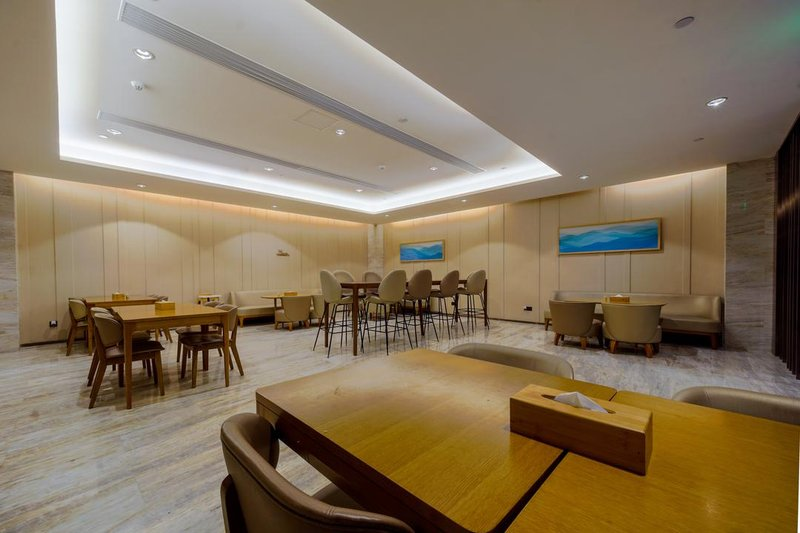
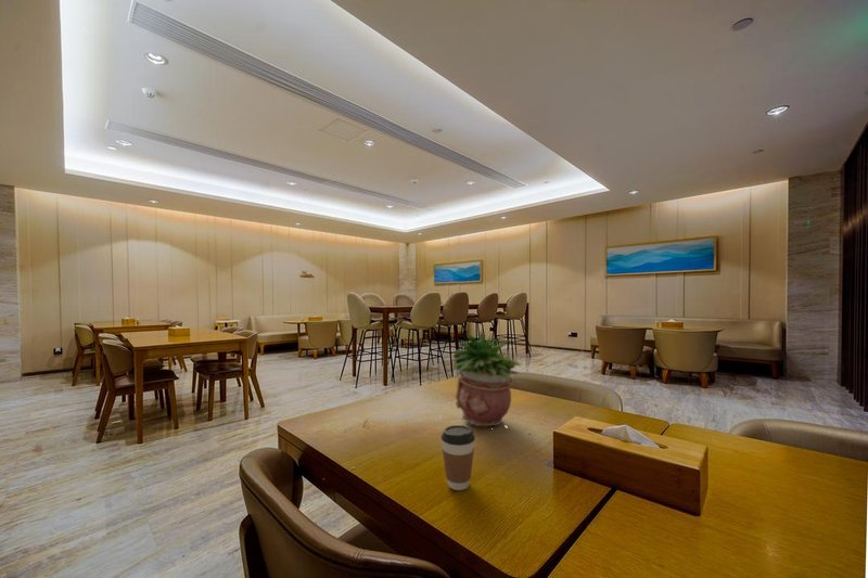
+ potted plant [452,329,523,427]
+ coffee cup [441,424,476,491]
